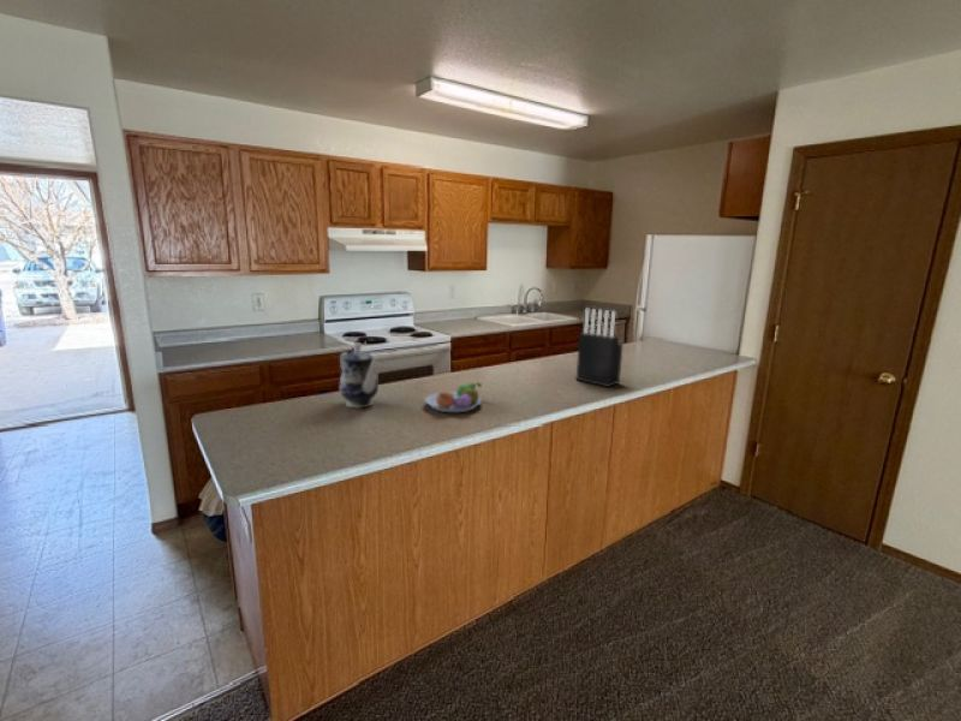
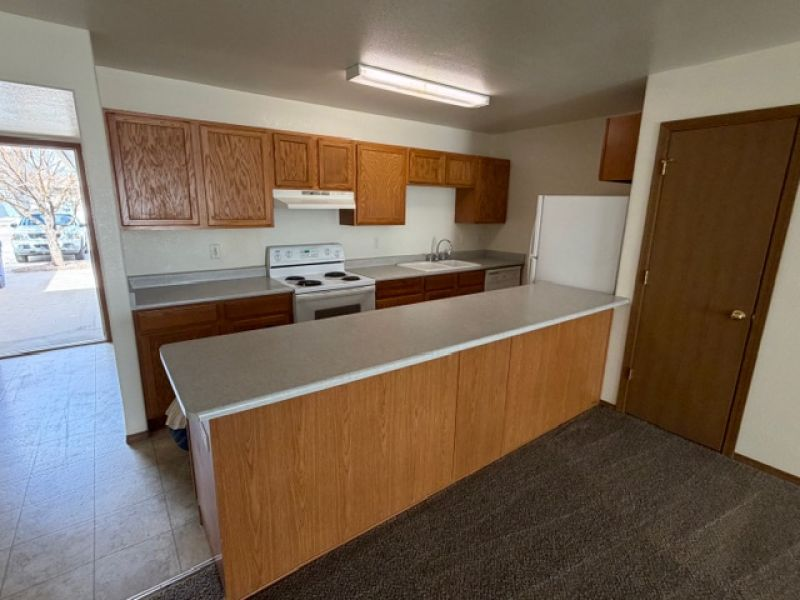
- teapot [339,341,380,409]
- fruit bowl [424,382,483,413]
- knife block [575,308,625,388]
